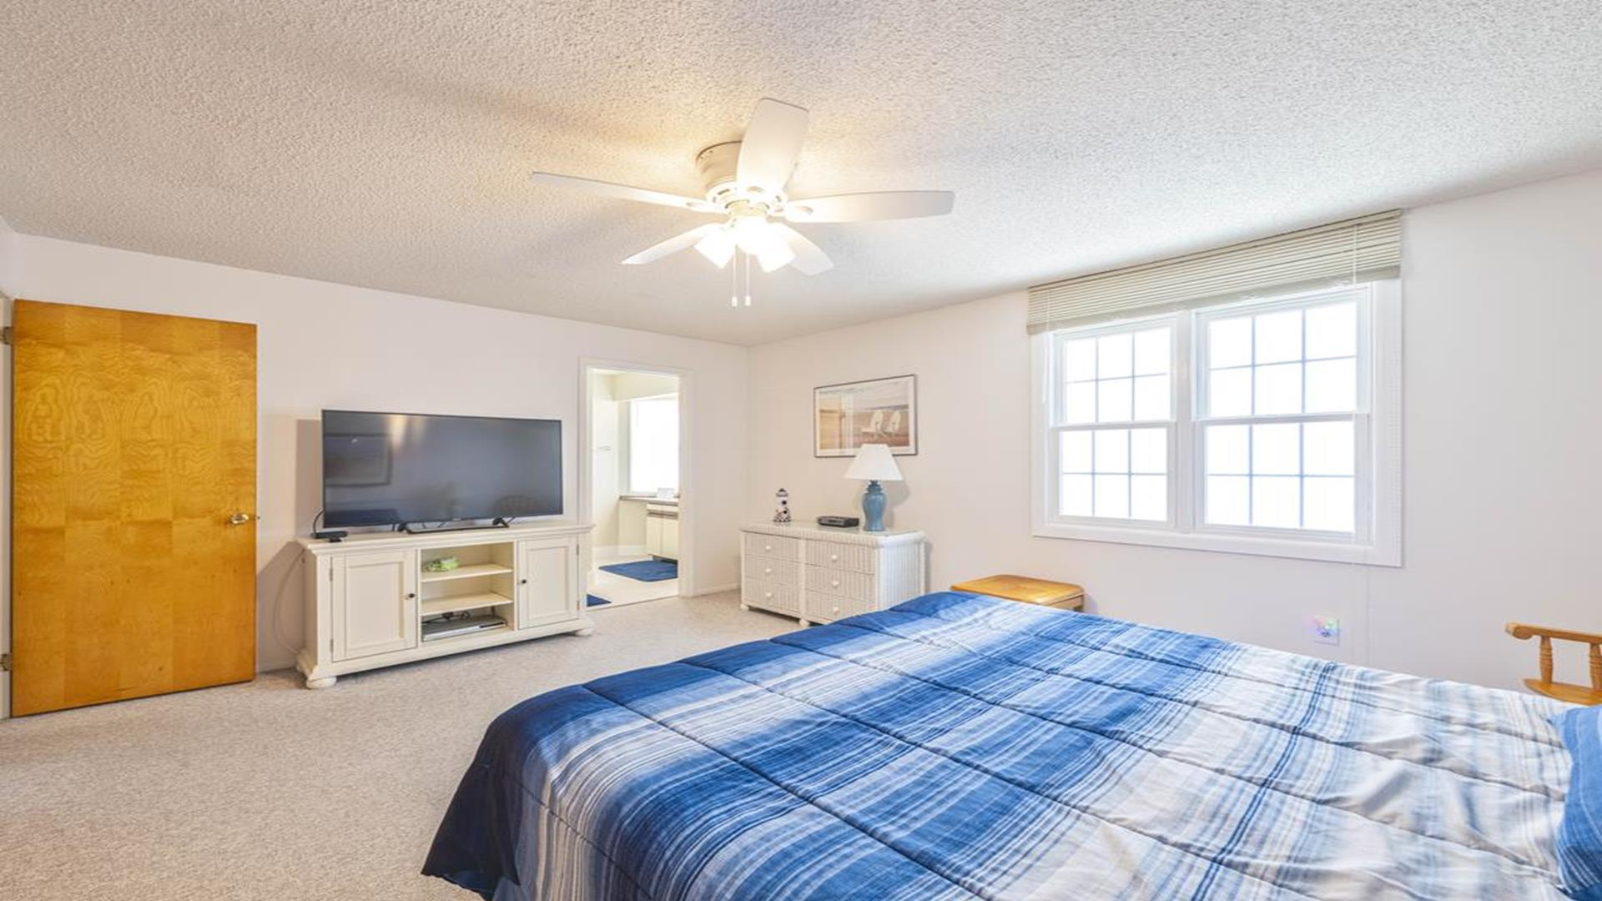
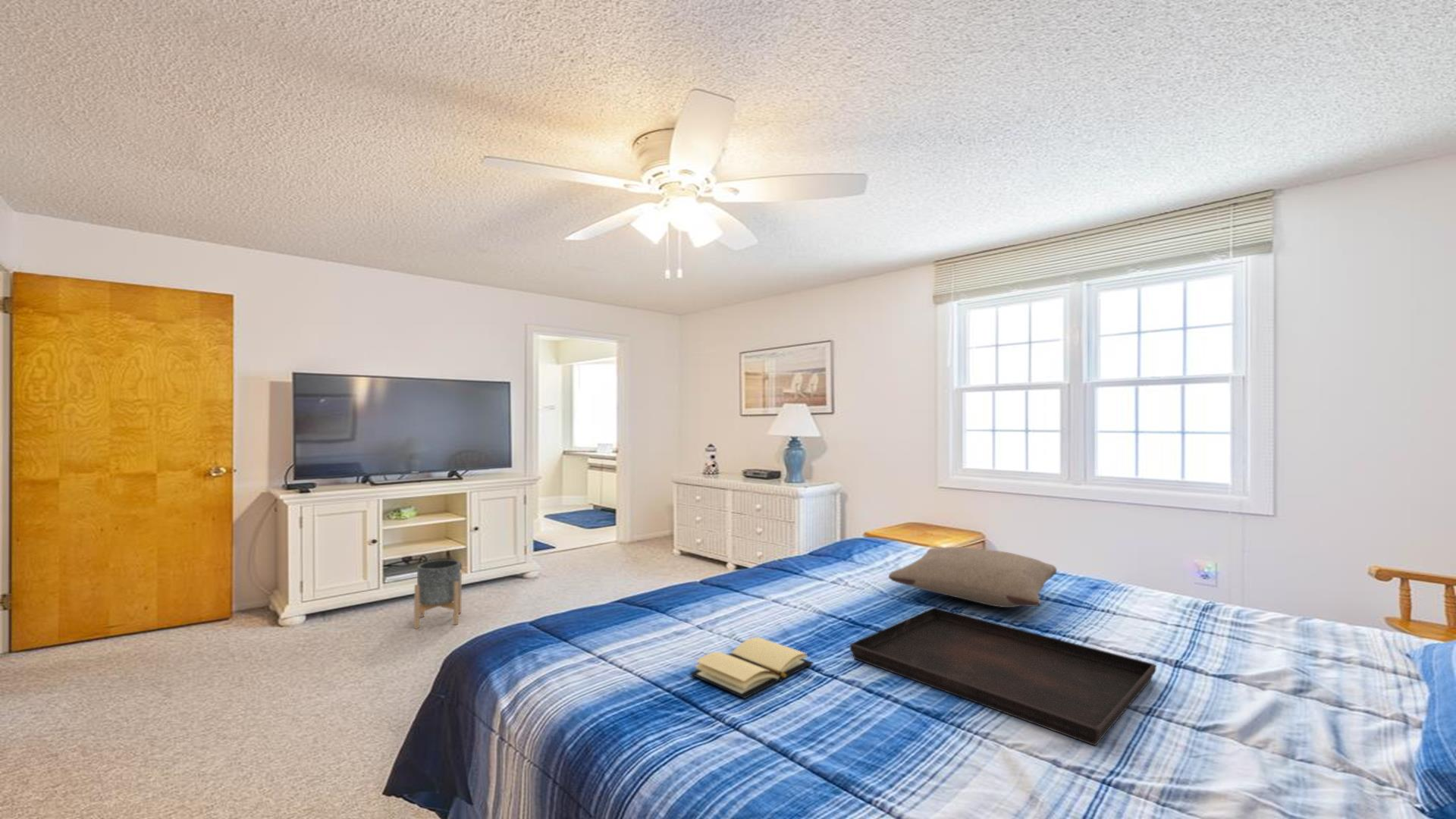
+ book [688,636,814,699]
+ planter [413,559,463,629]
+ pillow [888,546,1058,608]
+ serving tray [849,607,1156,746]
